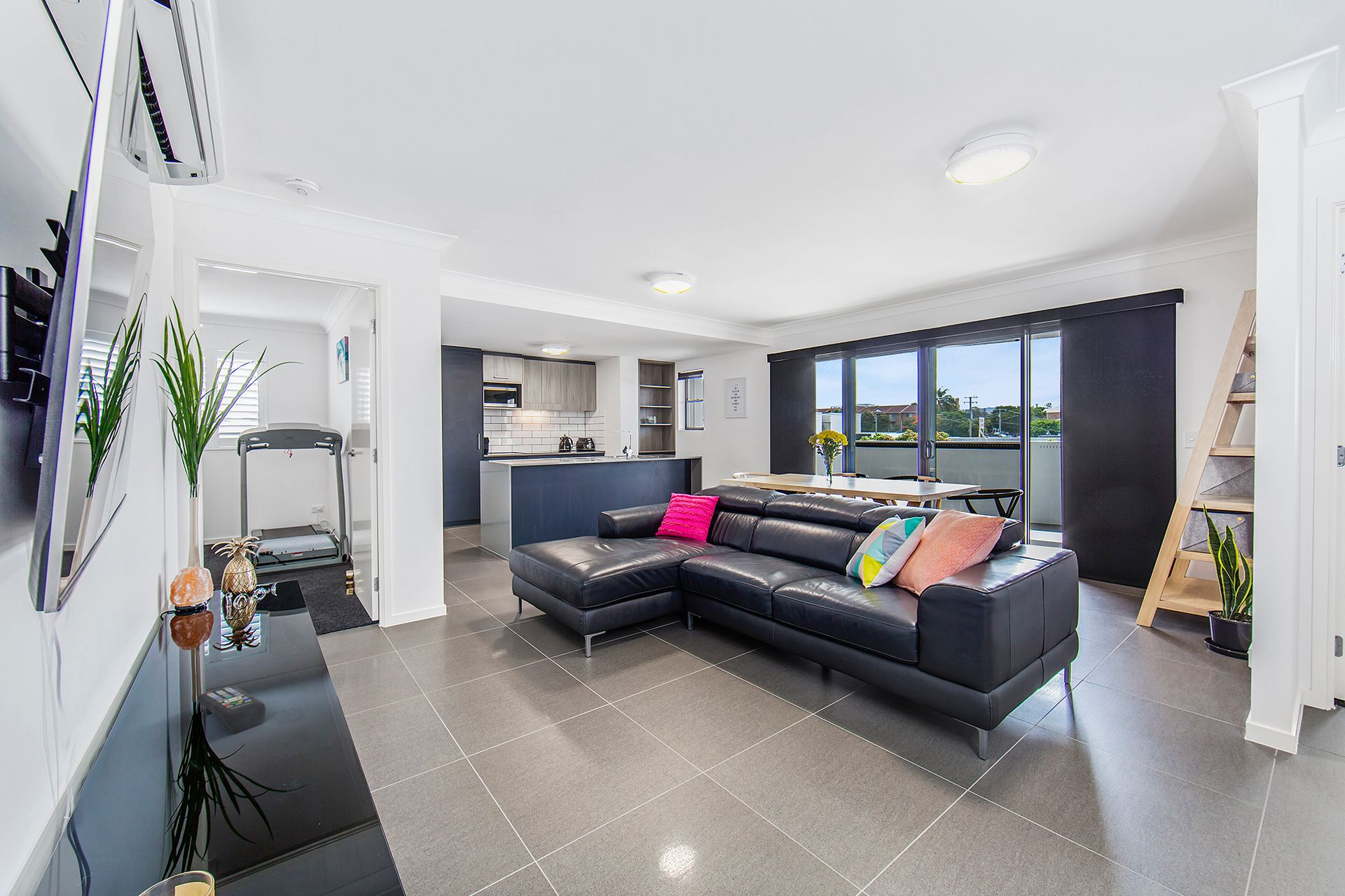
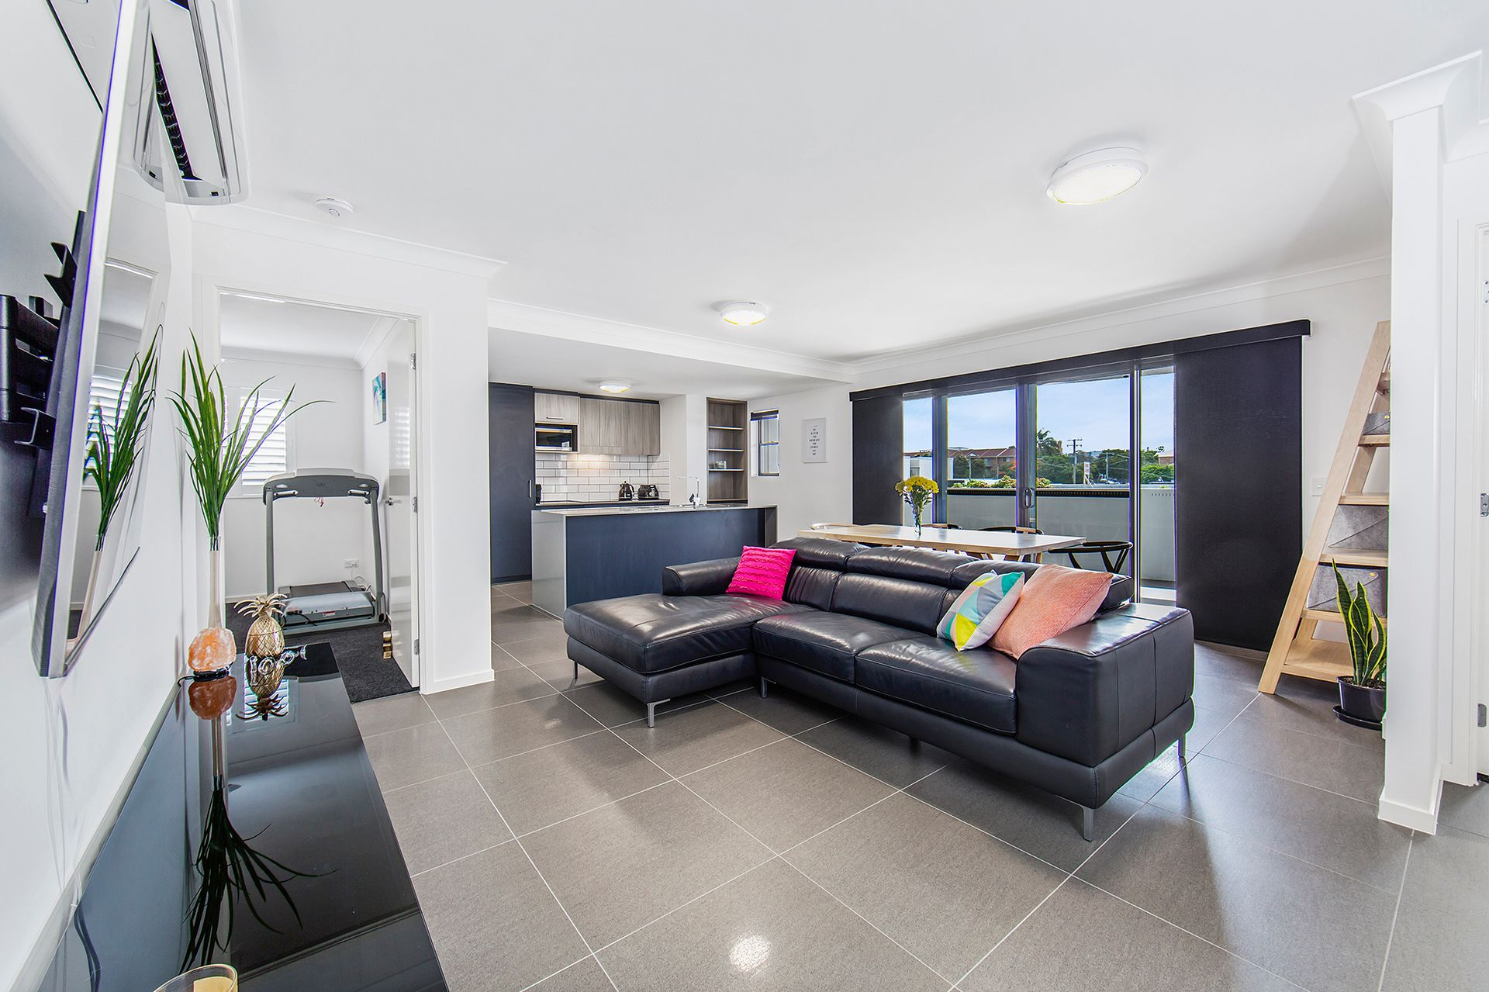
- remote control [198,685,266,735]
